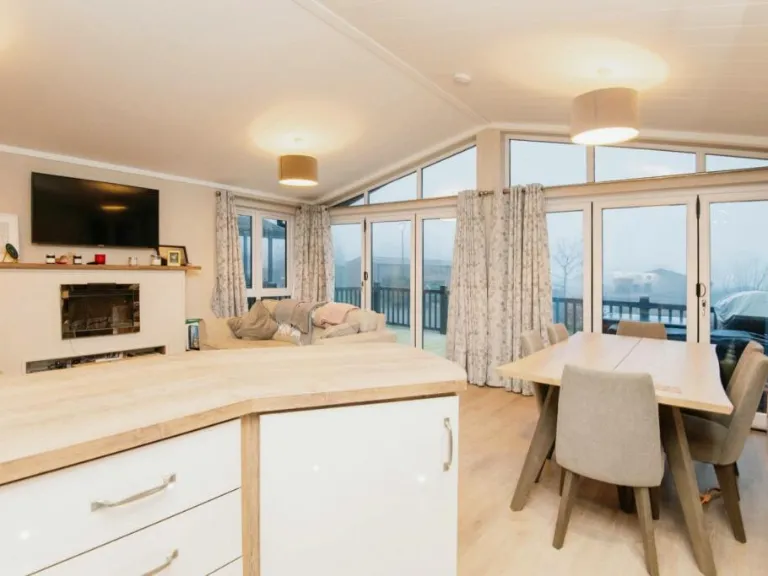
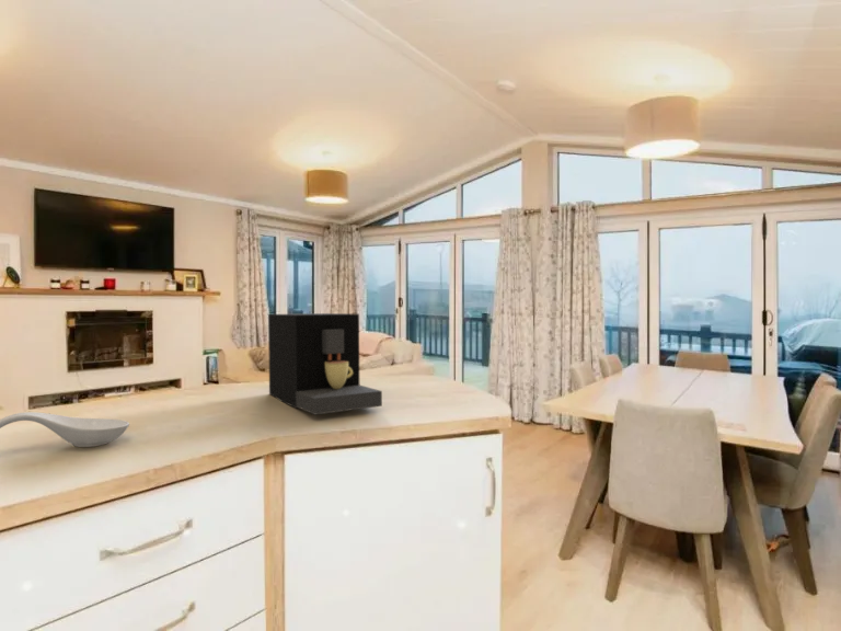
+ spoon rest [0,411,130,448]
+ coffee maker [267,312,383,416]
